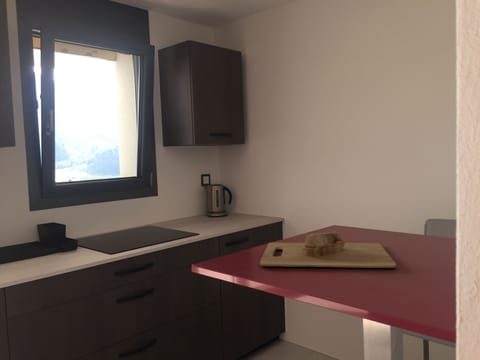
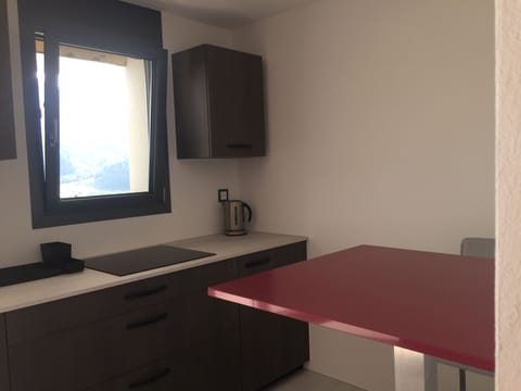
- cutting board [259,231,397,269]
